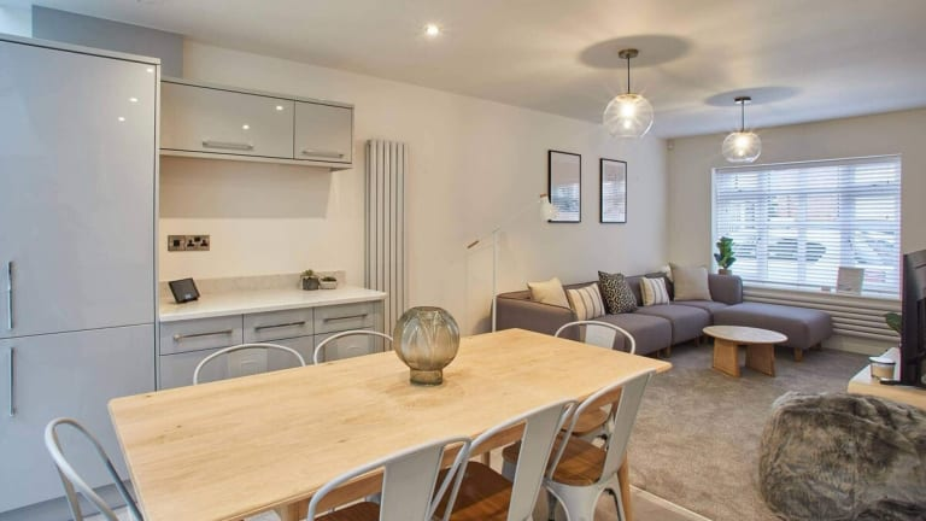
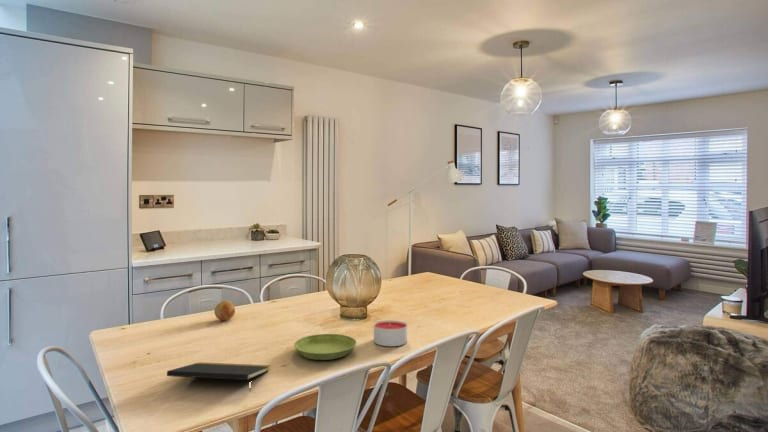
+ notepad [166,361,271,393]
+ candle [373,320,408,347]
+ fruit [213,300,236,322]
+ saucer [293,333,357,361]
